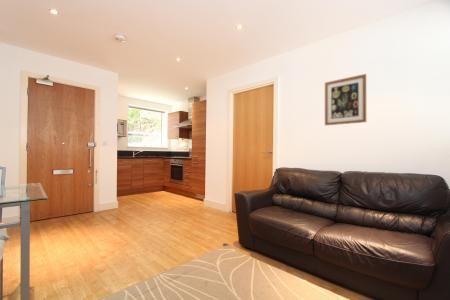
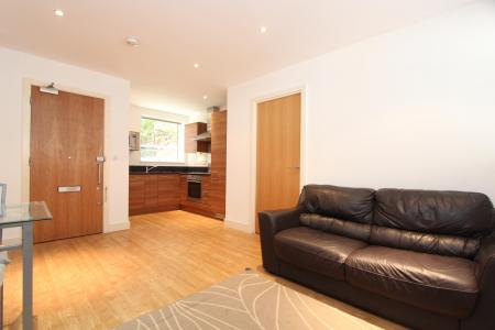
- wall art [324,73,367,126]
